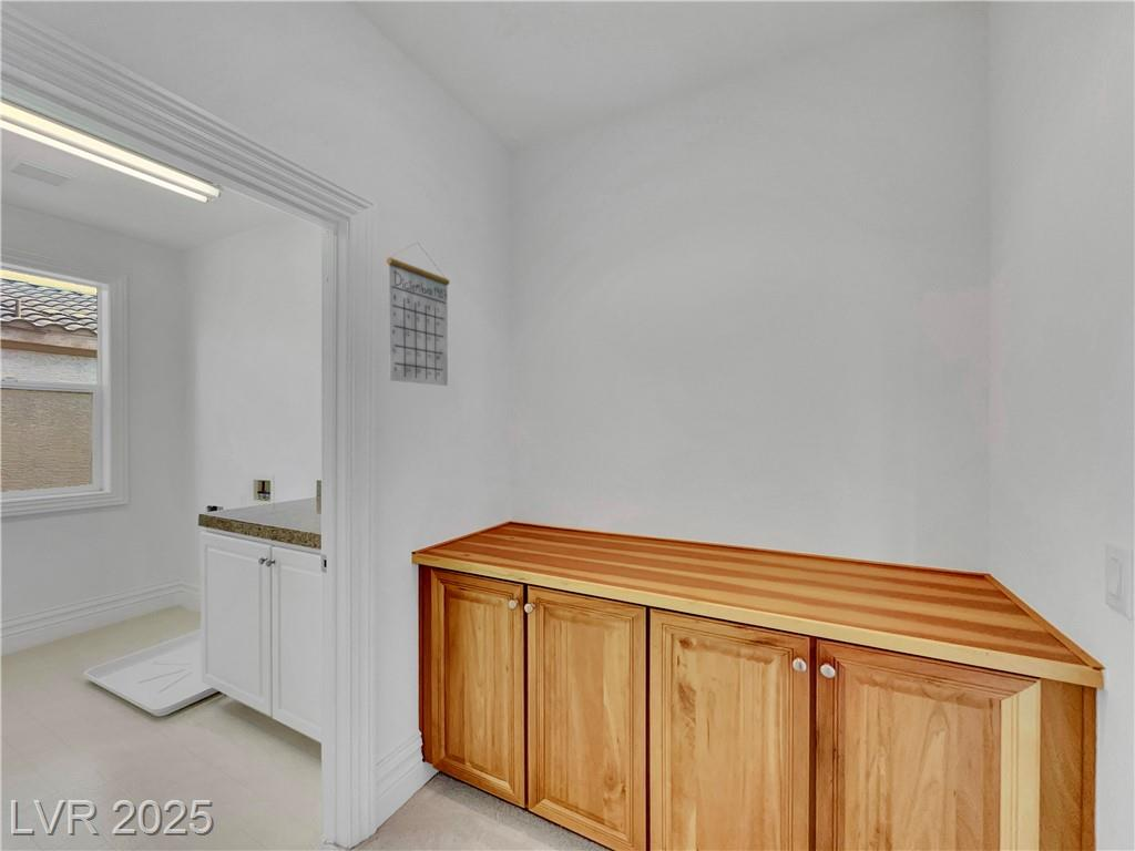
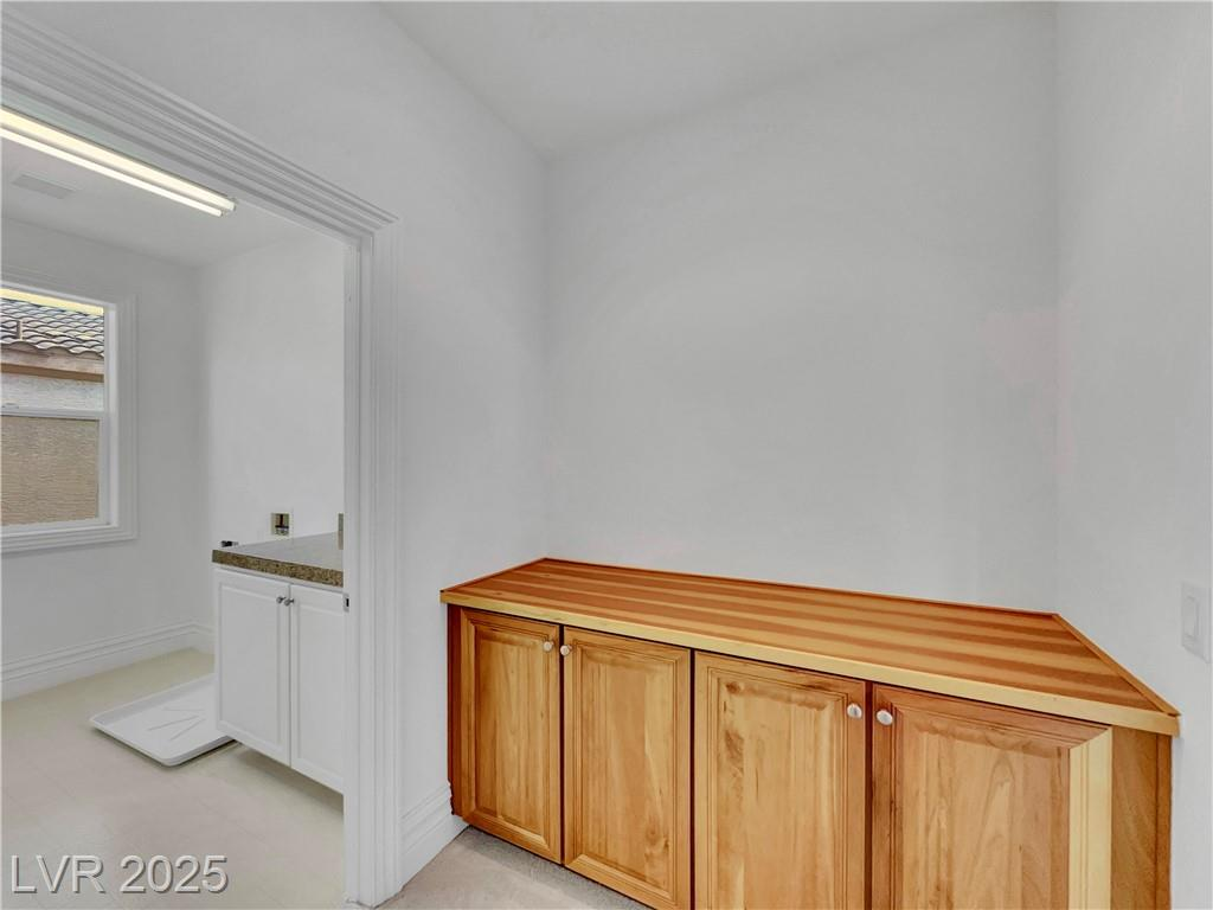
- calendar [386,242,451,387]
